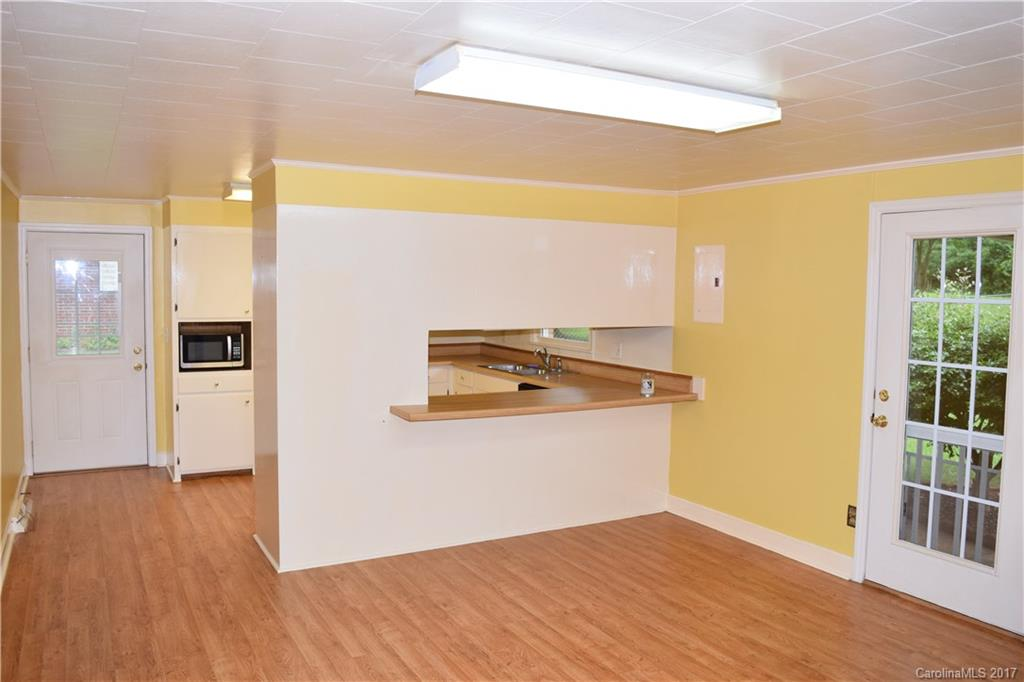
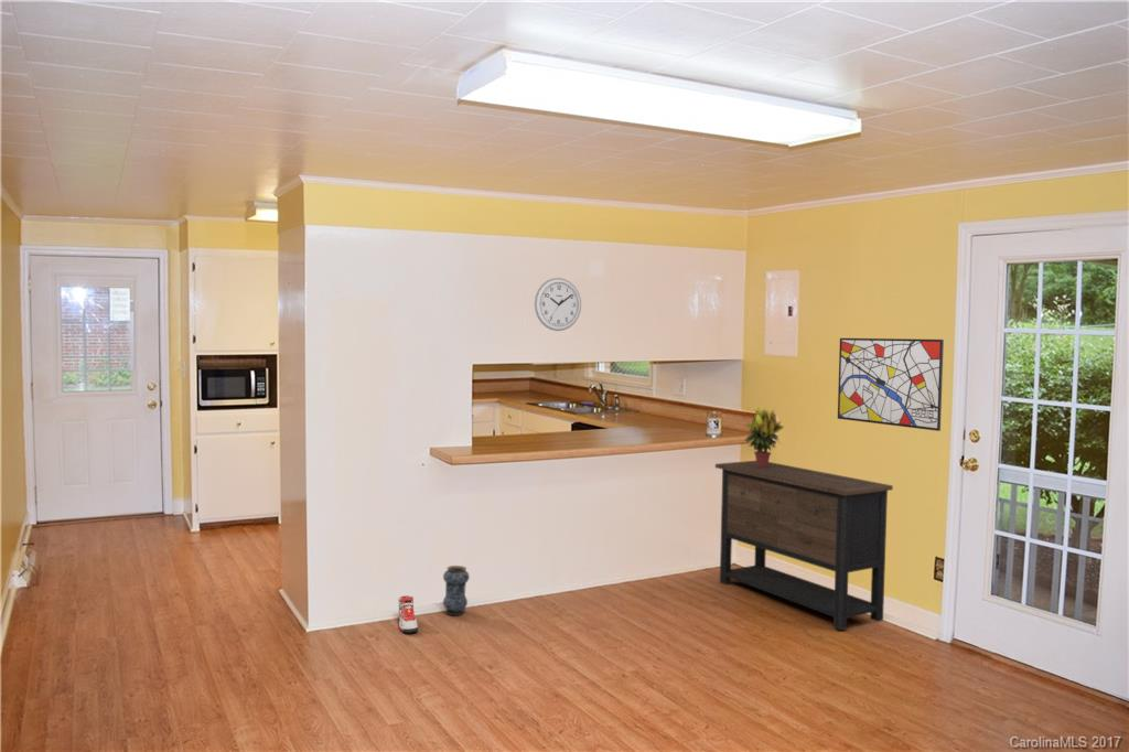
+ potted plant [743,407,785,468]
+ sneaker [397,594,419,634]
+ vase [442,565,471,616]
+ dresser [714,460,894,631]
+ wall clock [534,277,582,332]
+ wall art [837,337,945,432]
